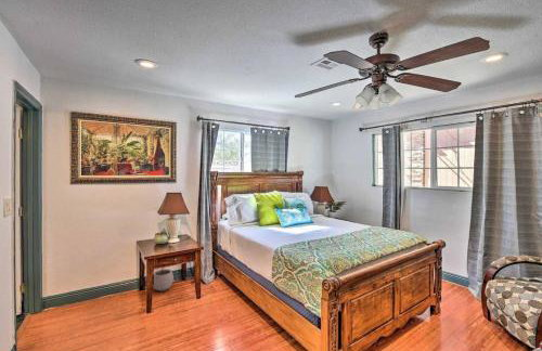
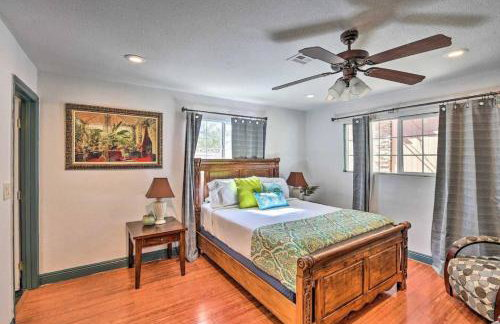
- plant pot [153,266,175,291]
